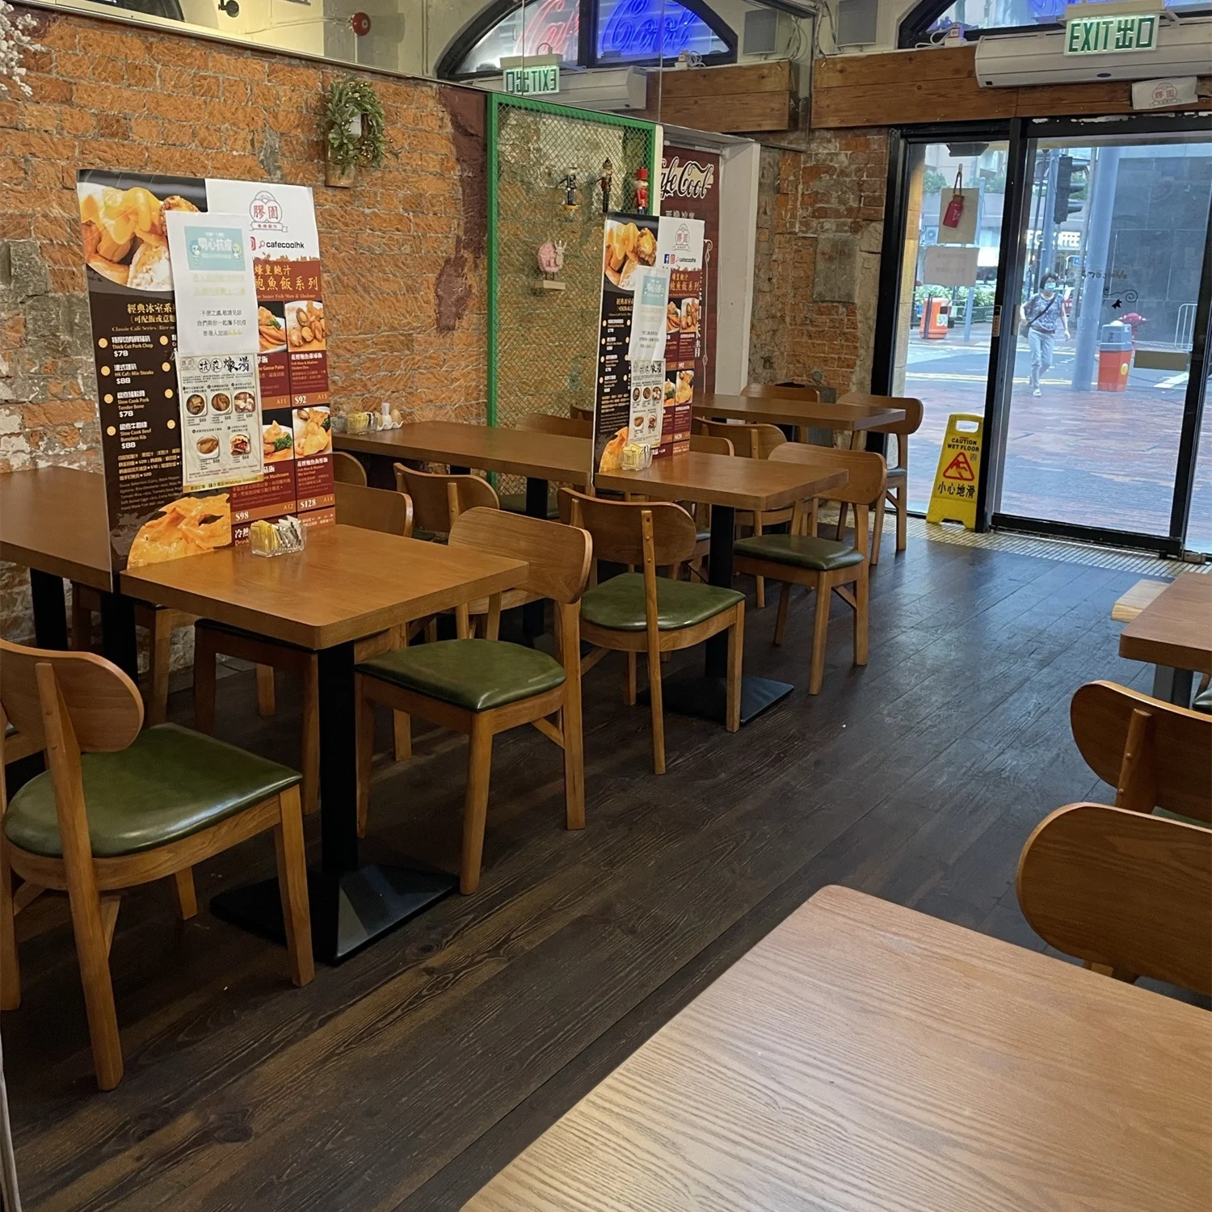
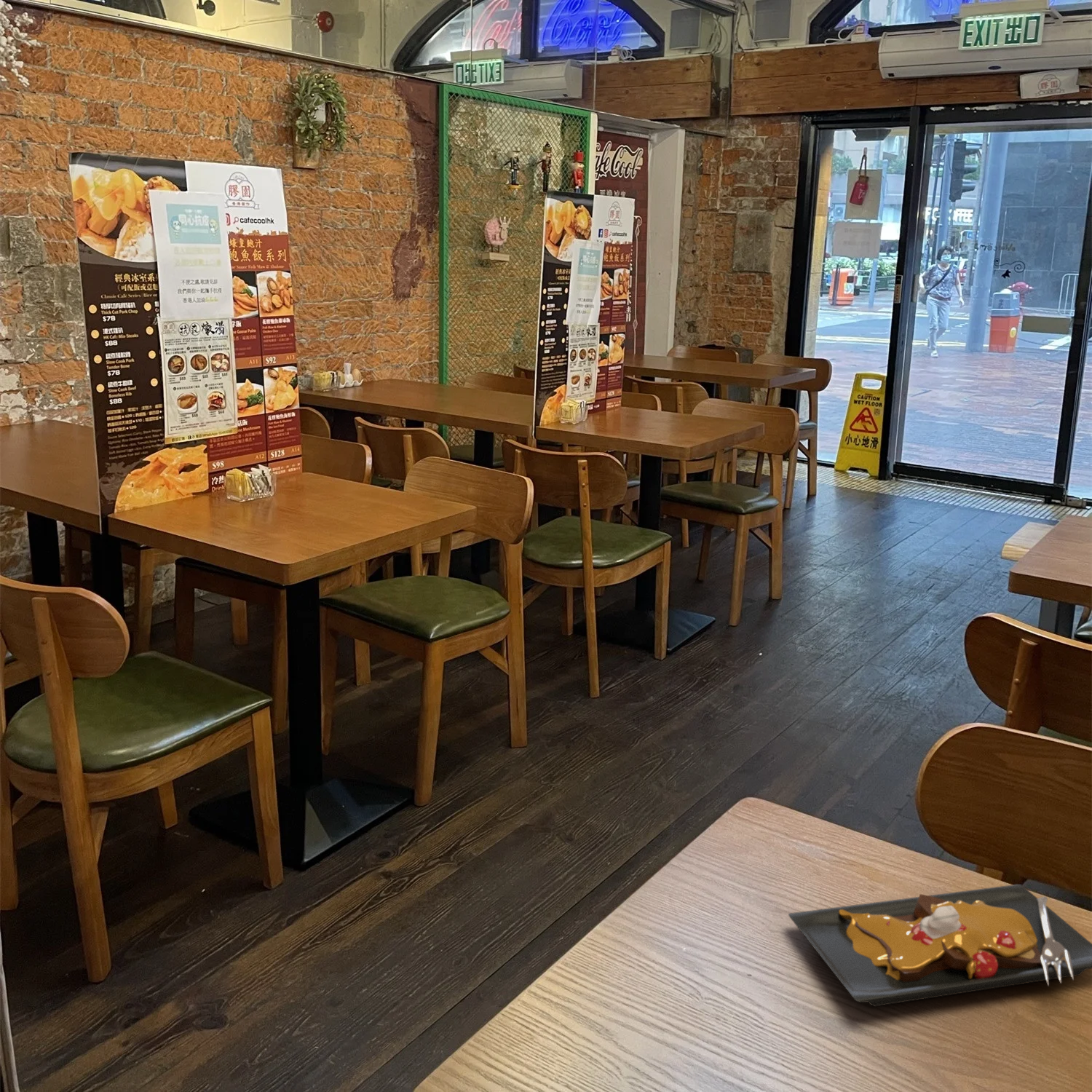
+ plate [788,884,1092,1008]
